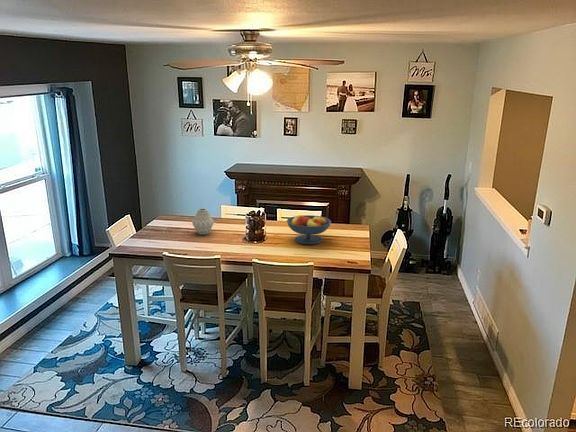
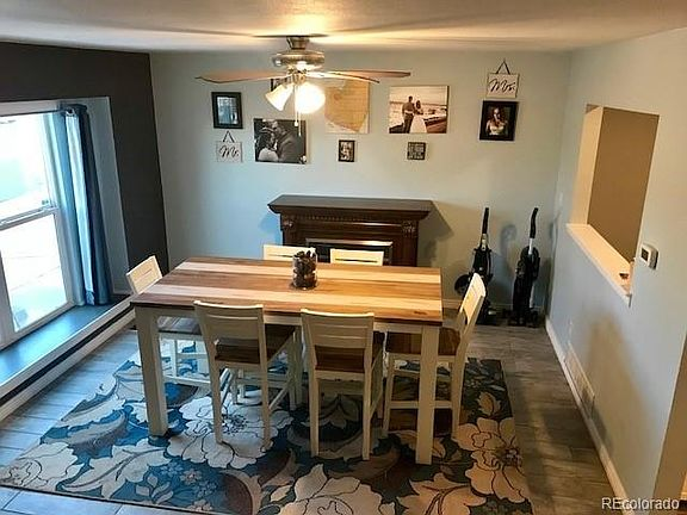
- fruit bowl [286,214,332,245]
- vase [191,208,215,235]
